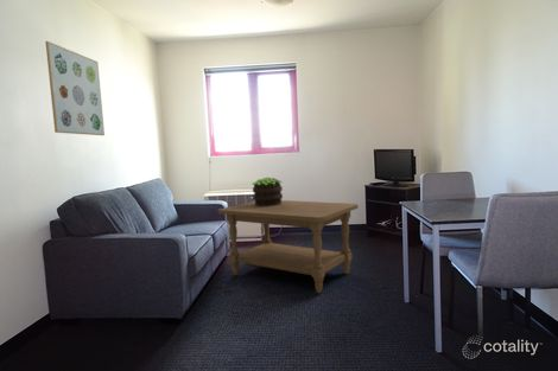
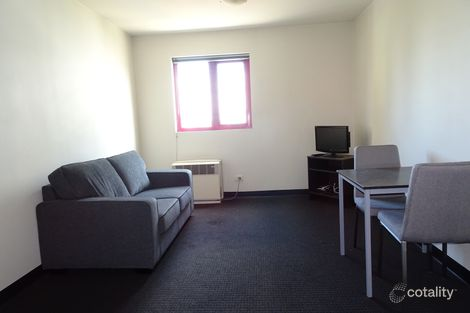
- coffee table [217,199,360,294]
- potted plant [252,177,284,206]
- wall art [44,40,106,136]
